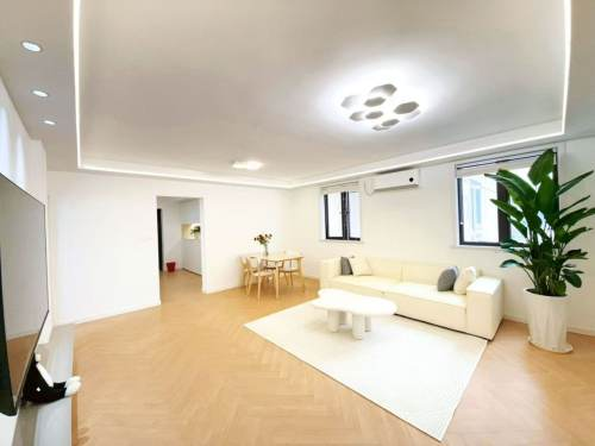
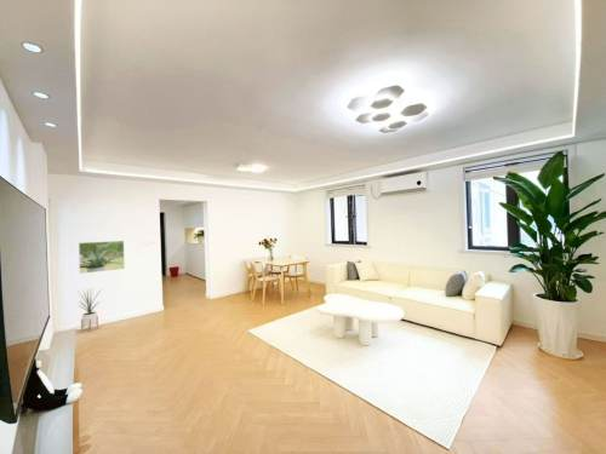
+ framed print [78,240,126,275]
+ house plant [78,286,102,333]
